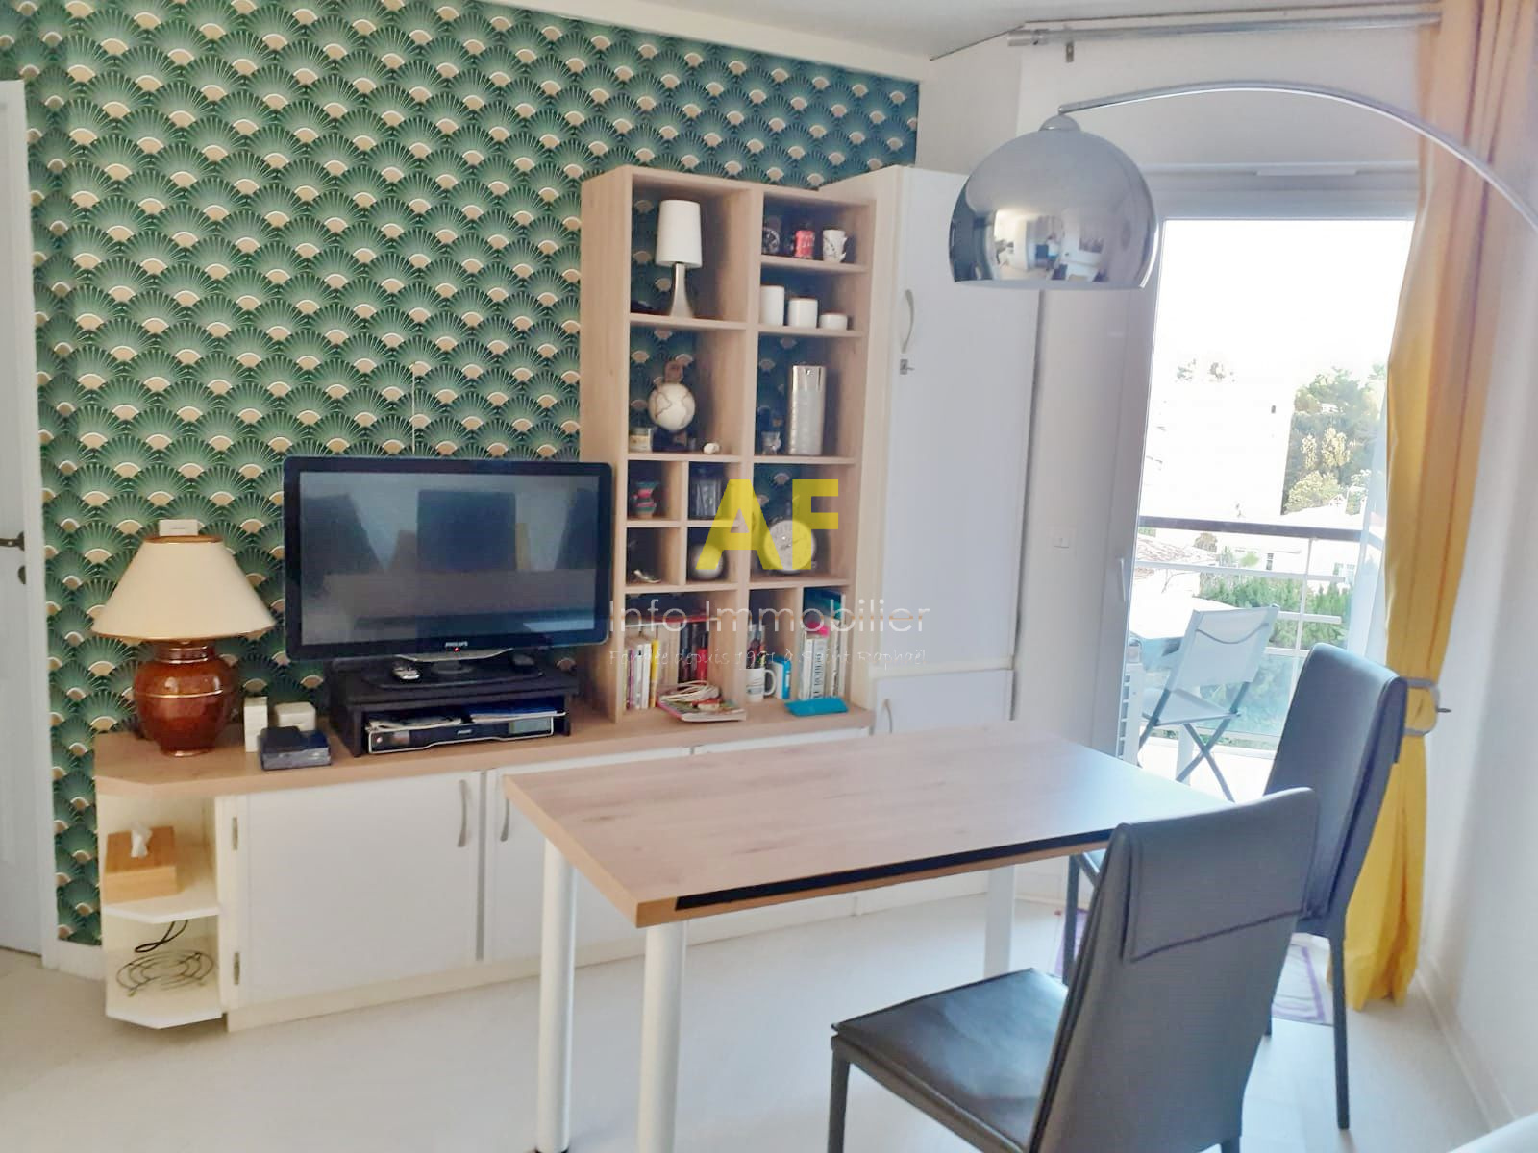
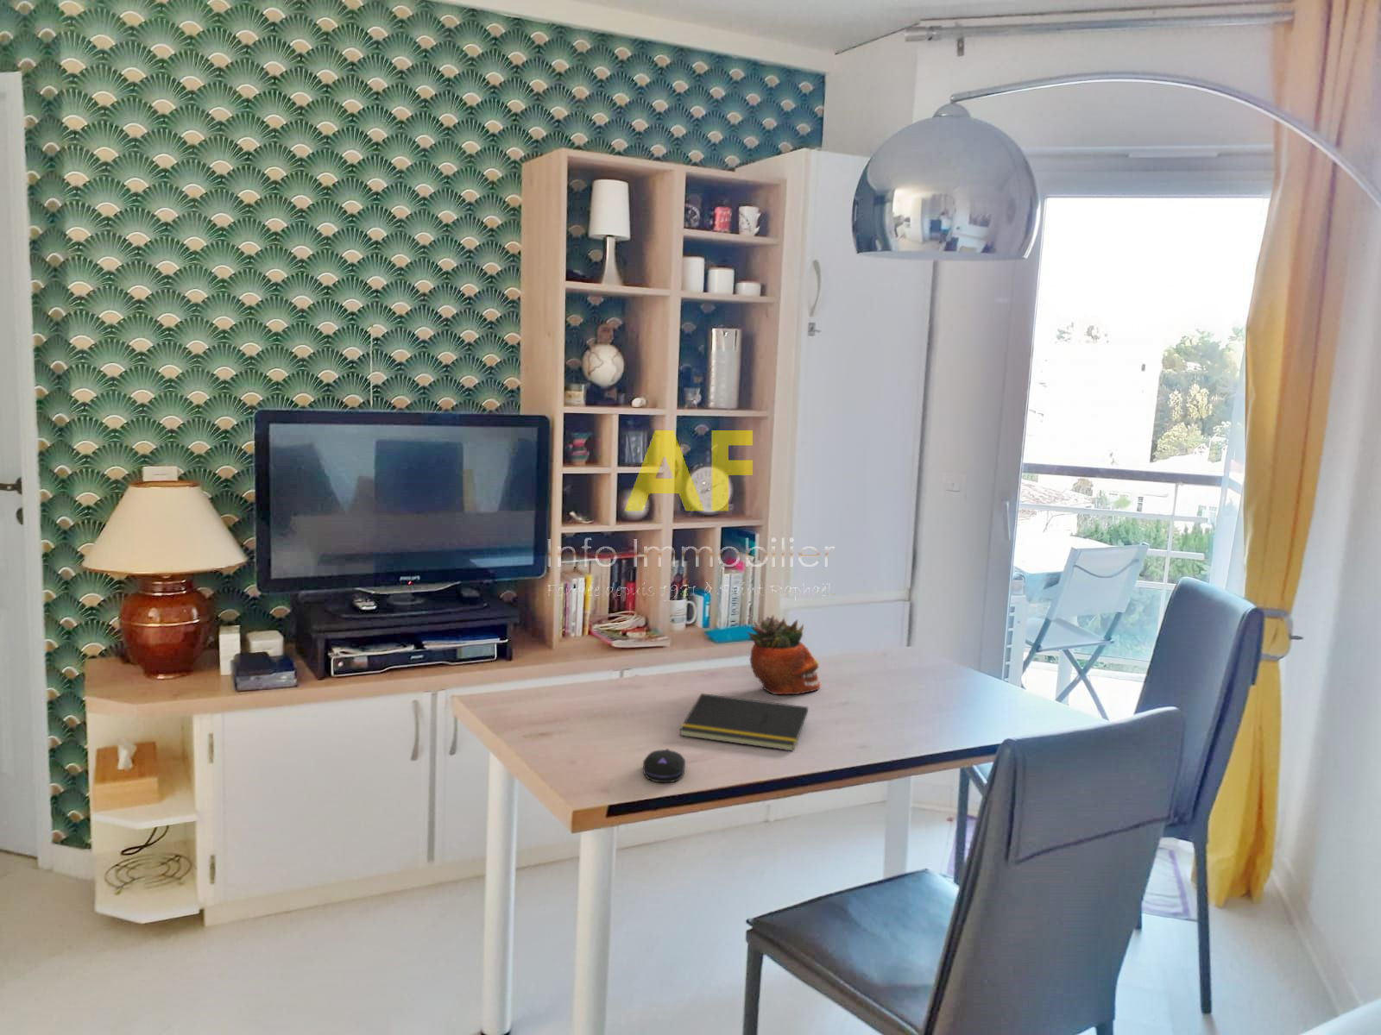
+ computer mouse [643,748,686,783]
+ notepad [680,693,809,752]
+ succulent planter [746,614,821,695]
